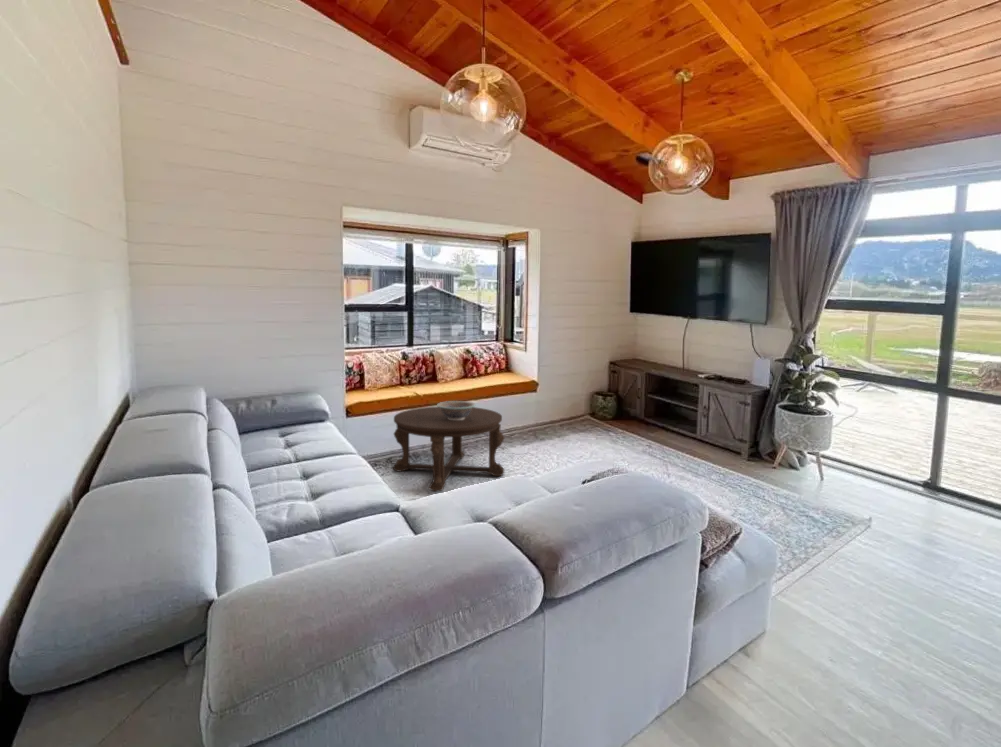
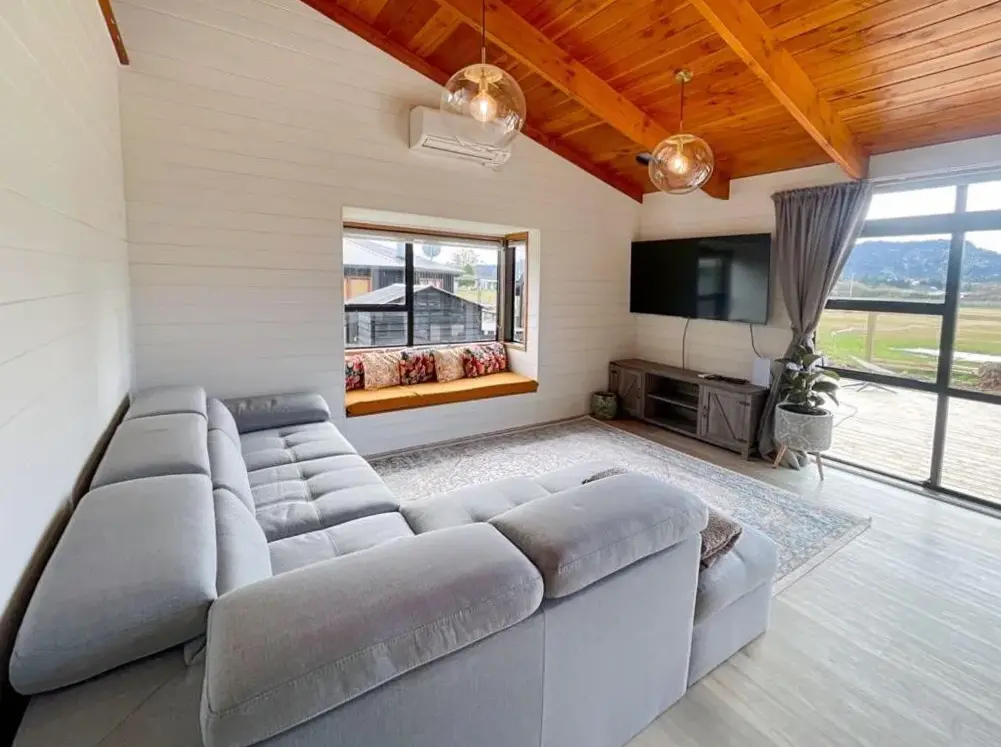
- coffee table [392,406,506,492]
- decorative bowl [436,400,477,420]
